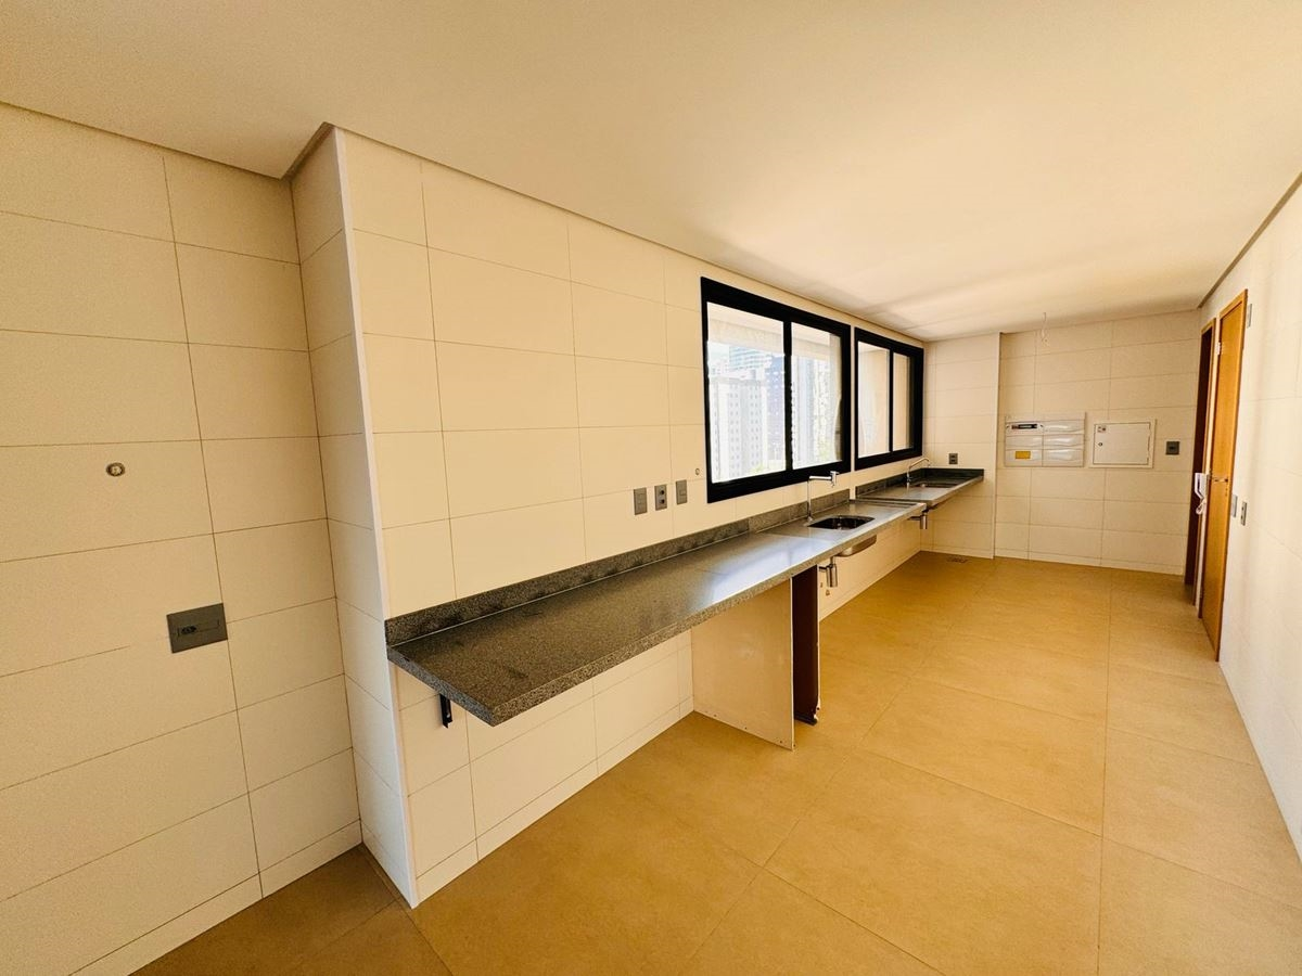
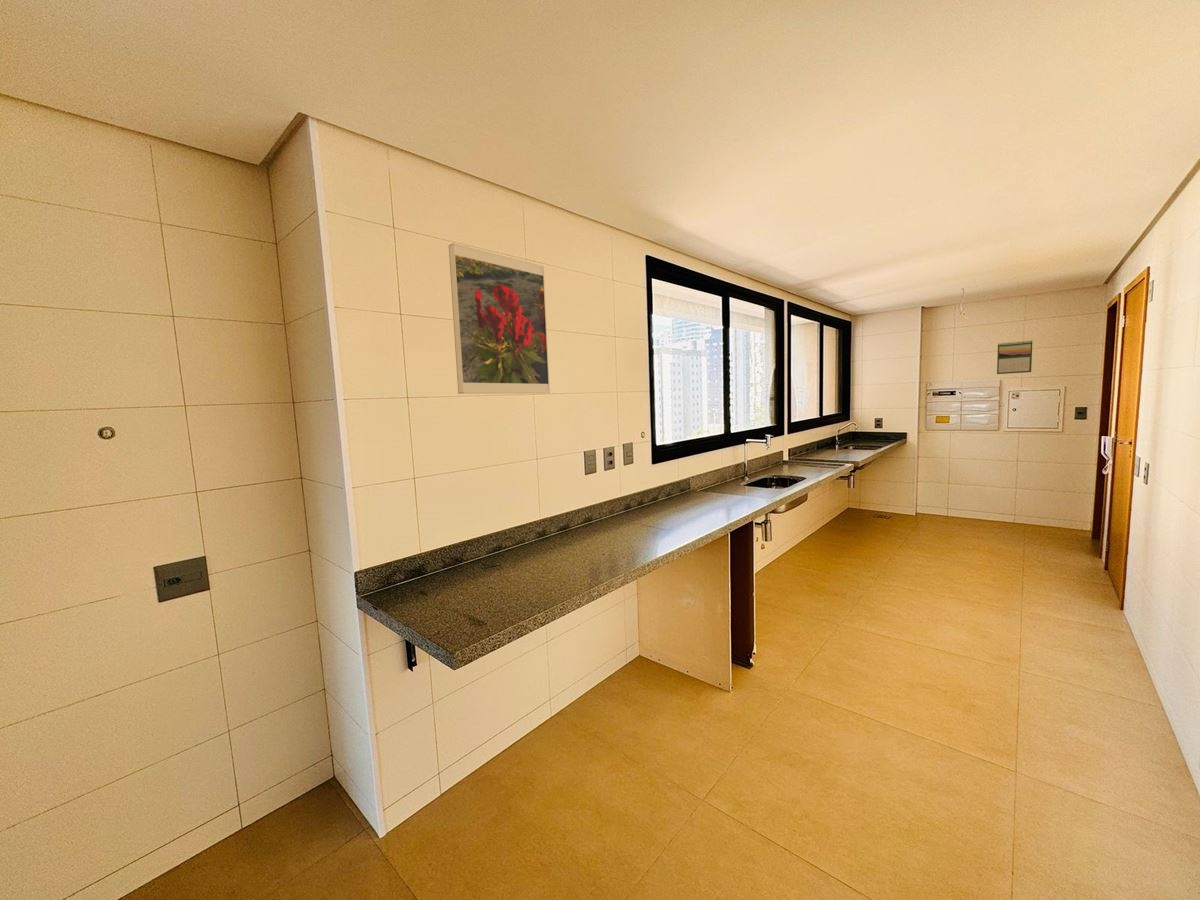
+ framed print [448,243,551,395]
+ calendar [996,339,1033,375]
